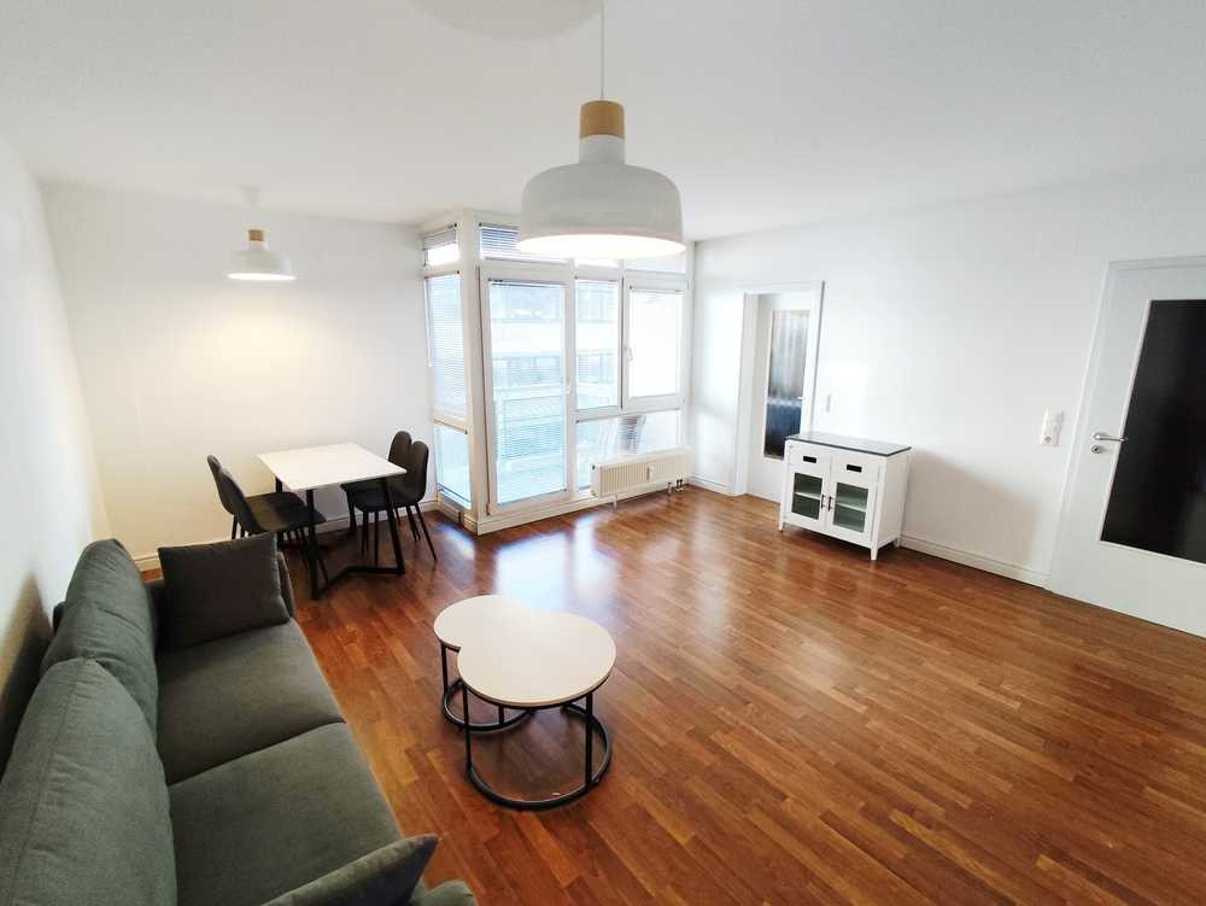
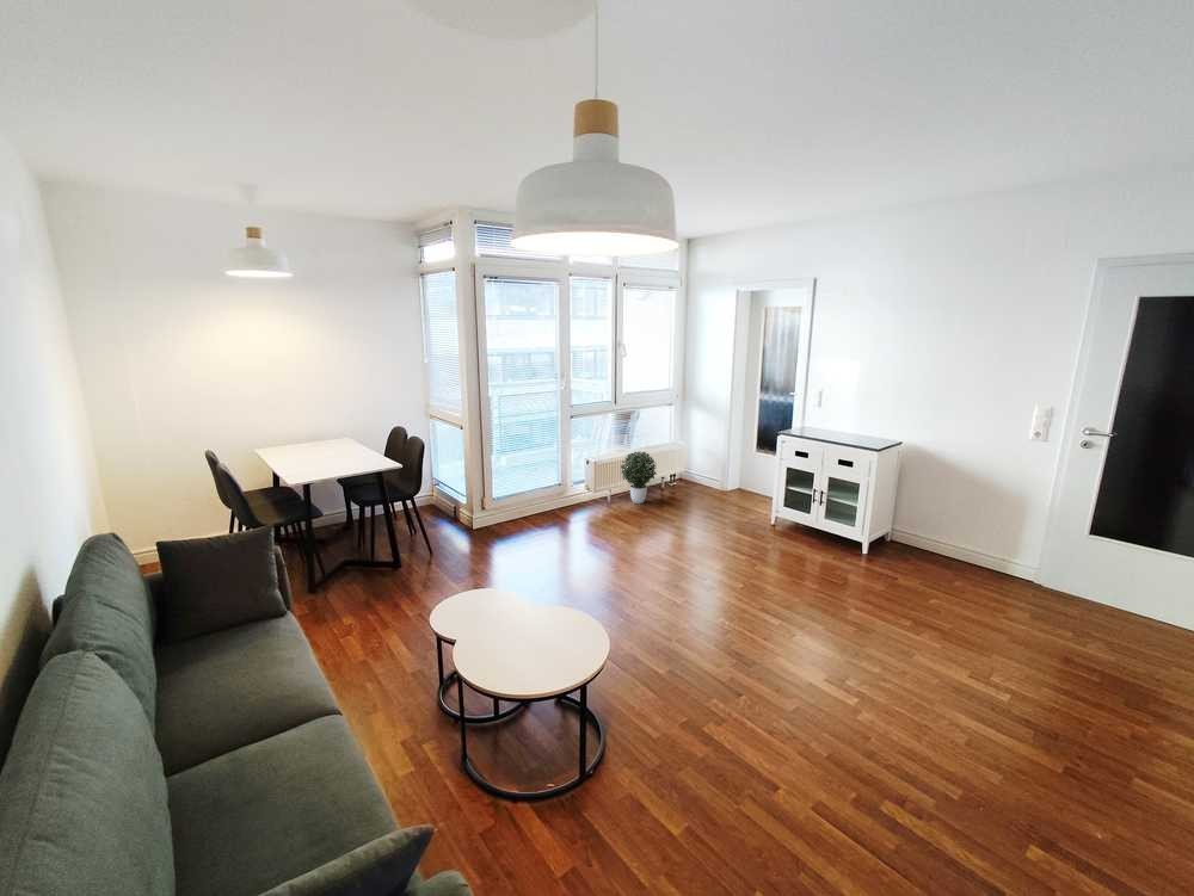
+ potted plant [620,450,659,505]
